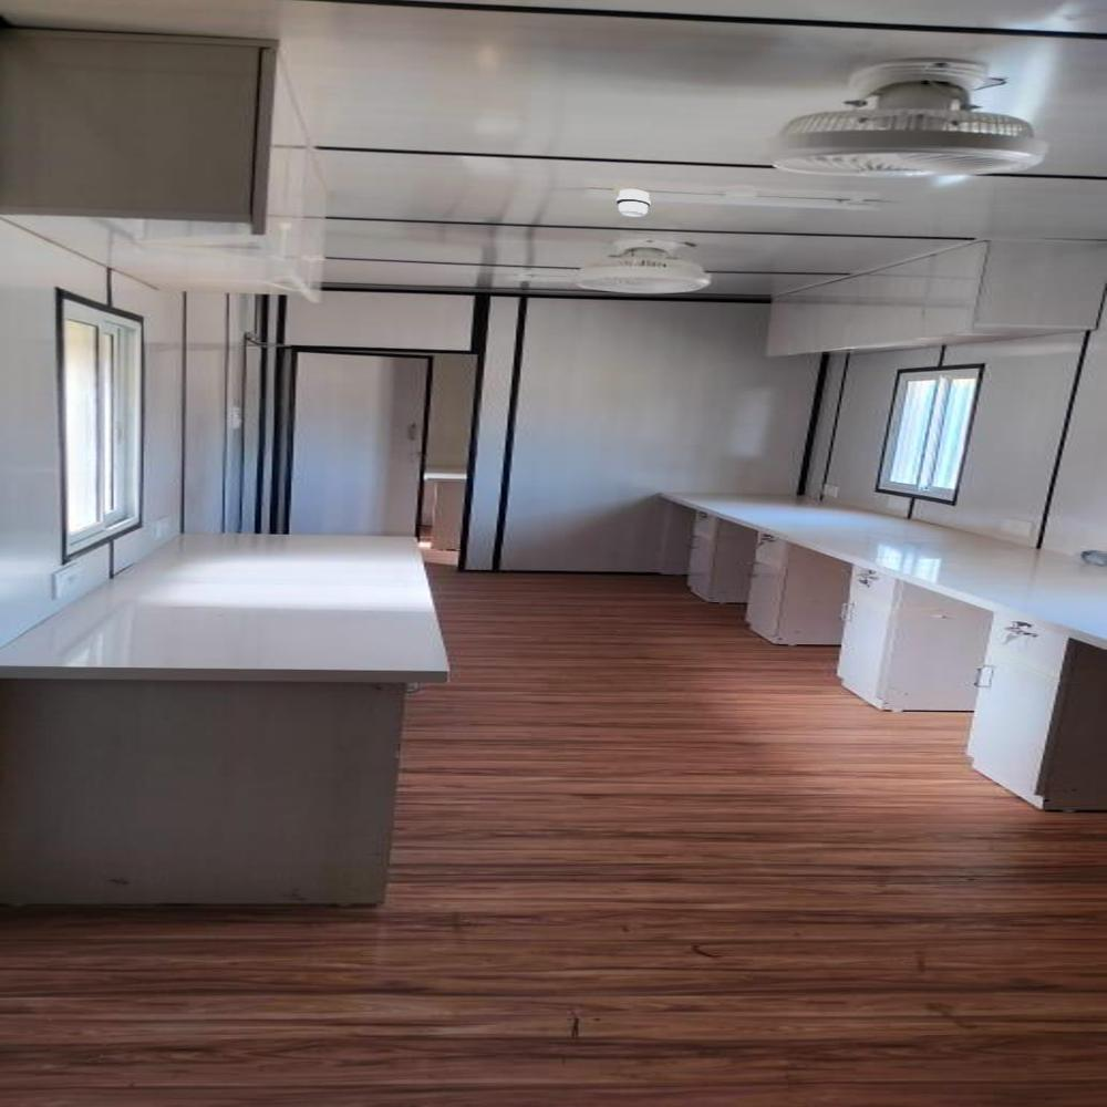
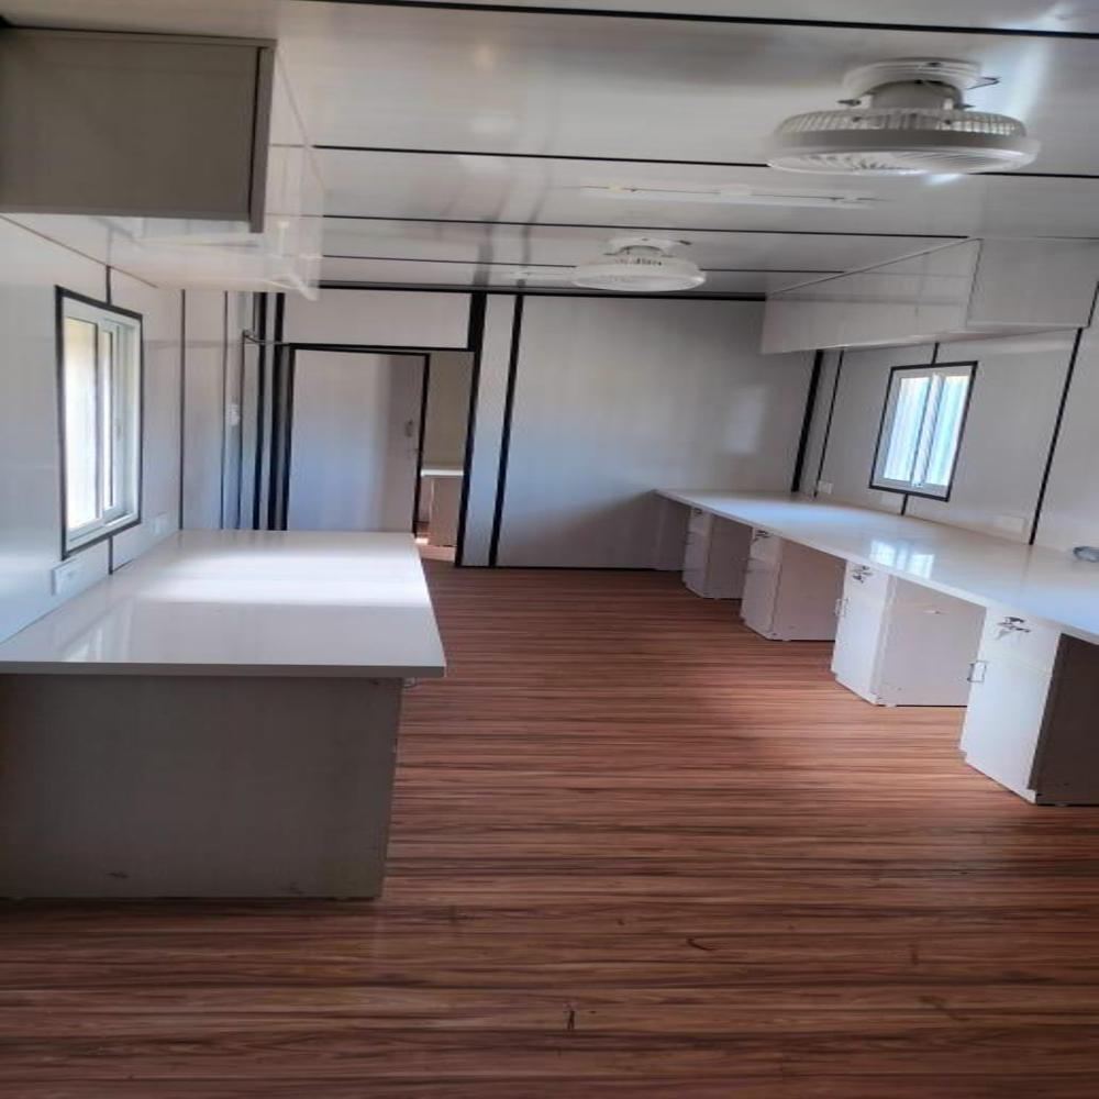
- smoke detector [615,188,652,218]
